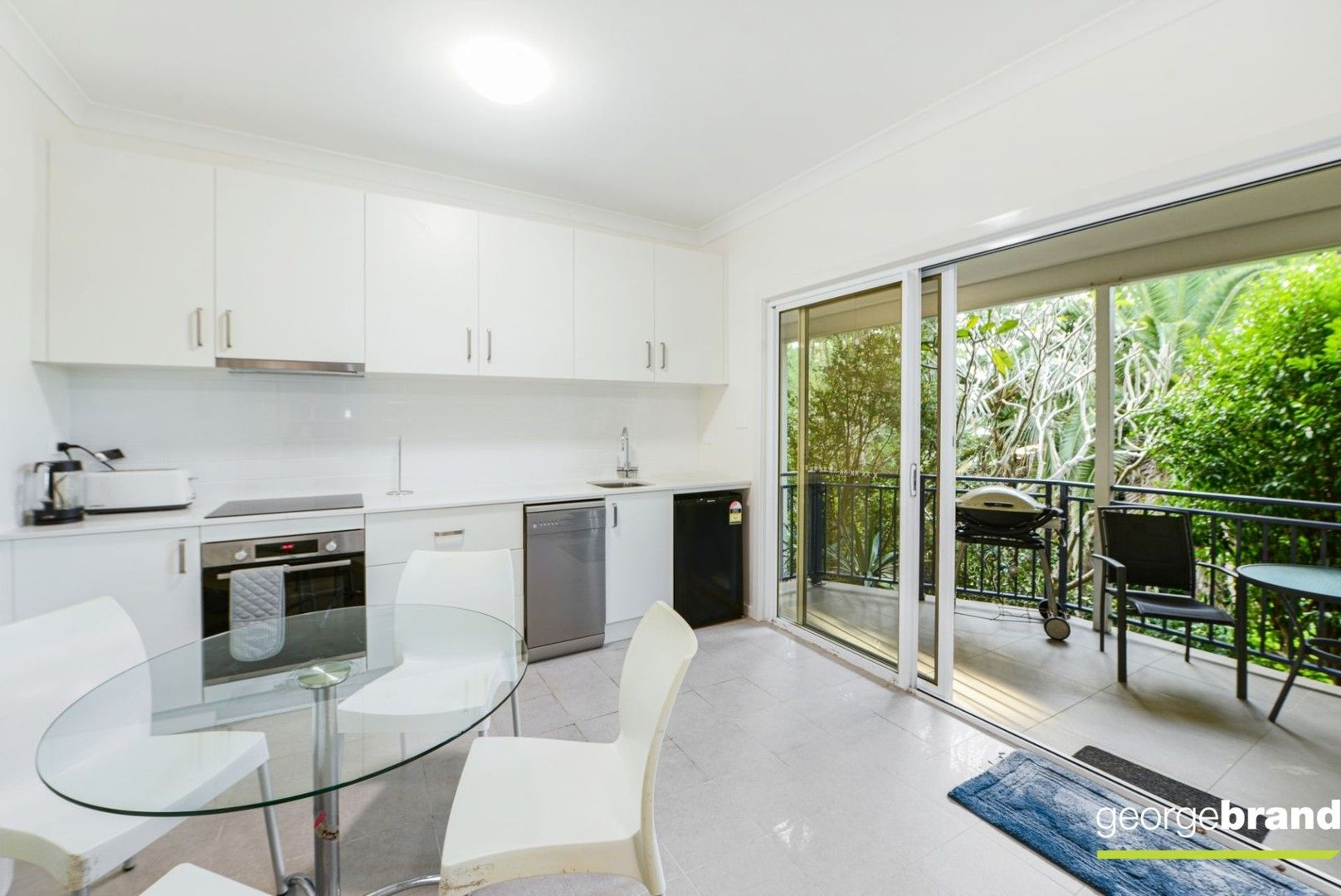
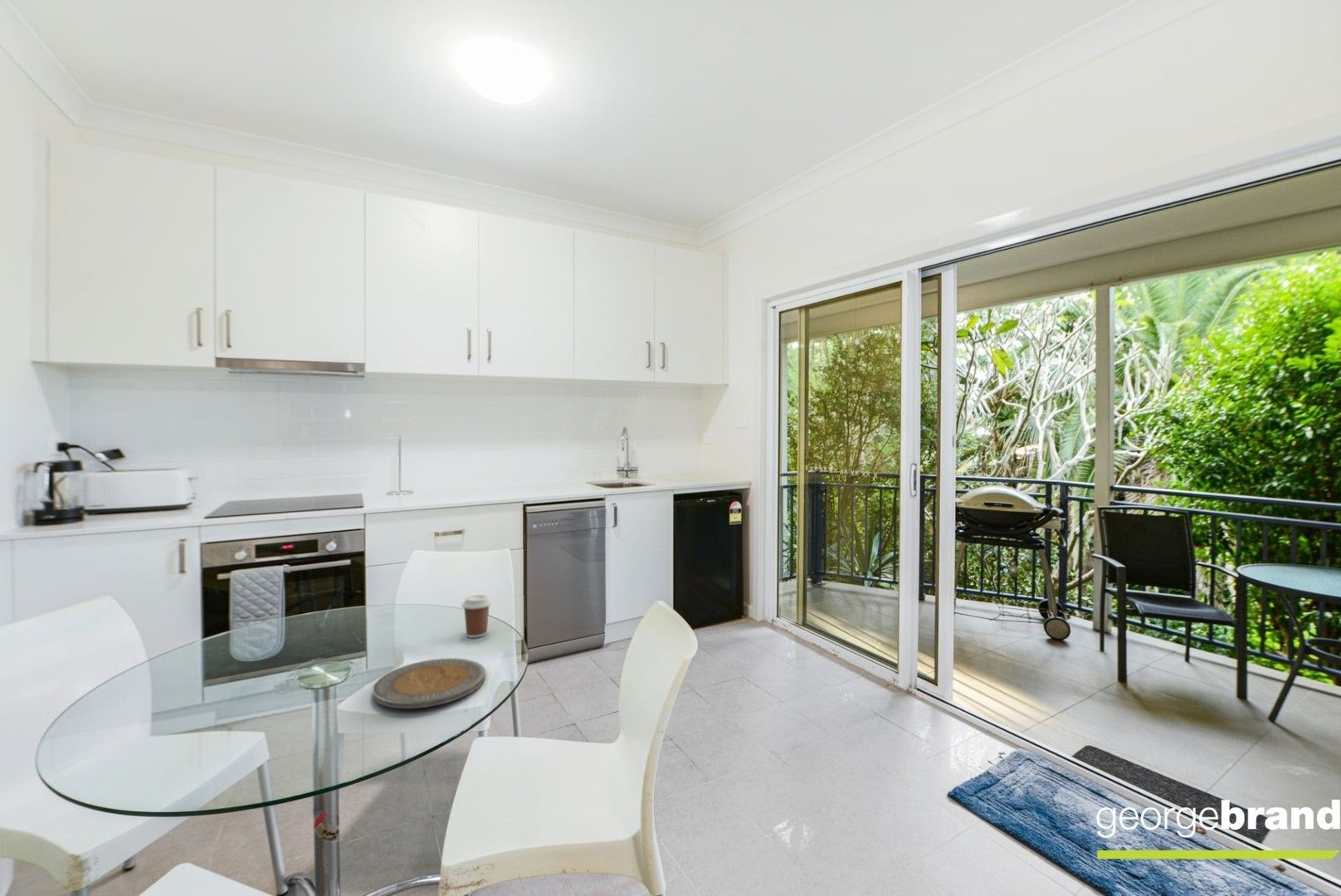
+ coffee cup [461,594,492,638]
+ plate [372,658,486,709]
